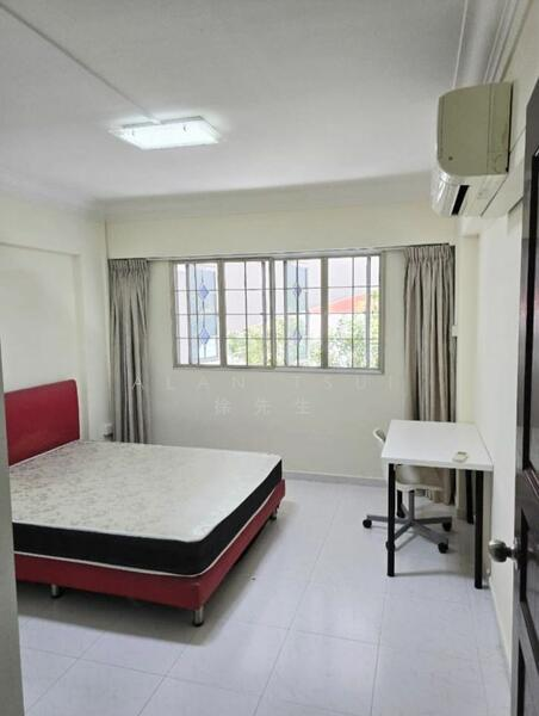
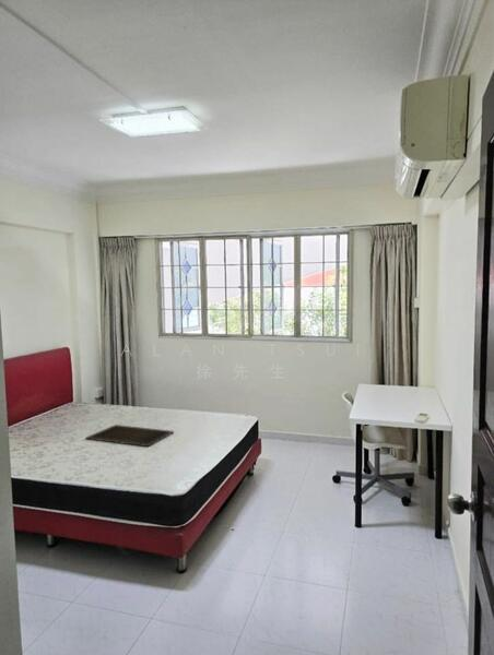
+ tray [85,424,175,448]
